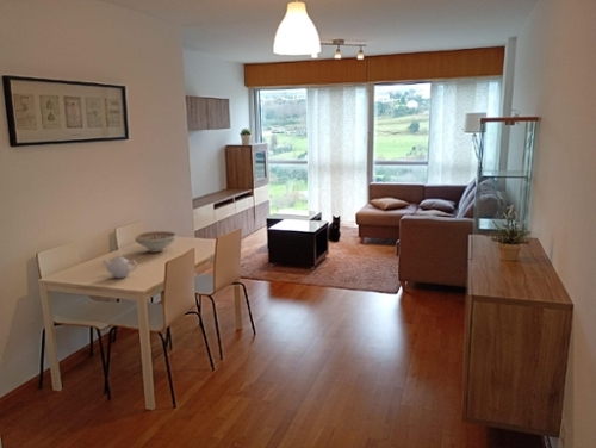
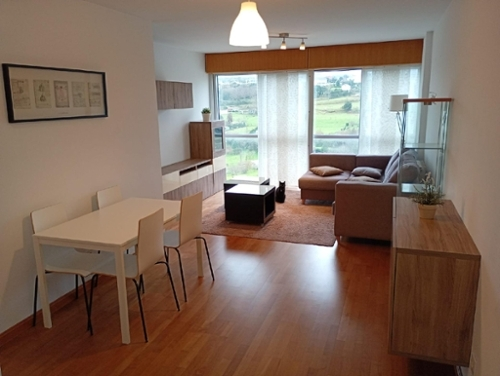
- decorative bowl [134,230,178,254]
- teapot [101,254,138,279]
